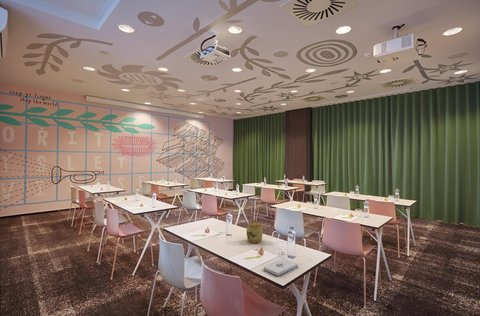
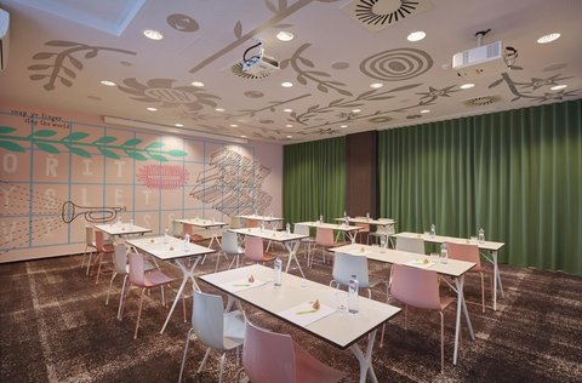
- jar [246,219,264,244]
- notepad [263,258,299,277]
